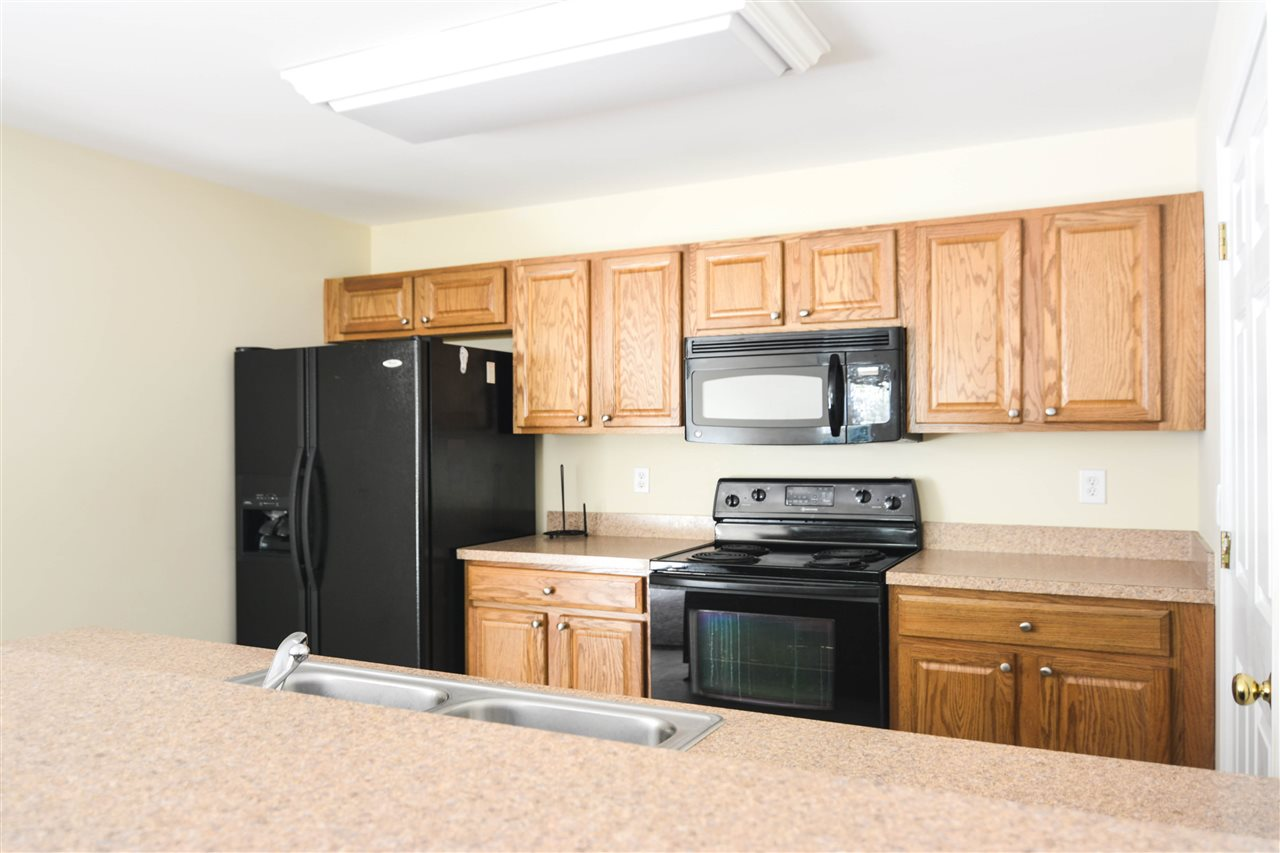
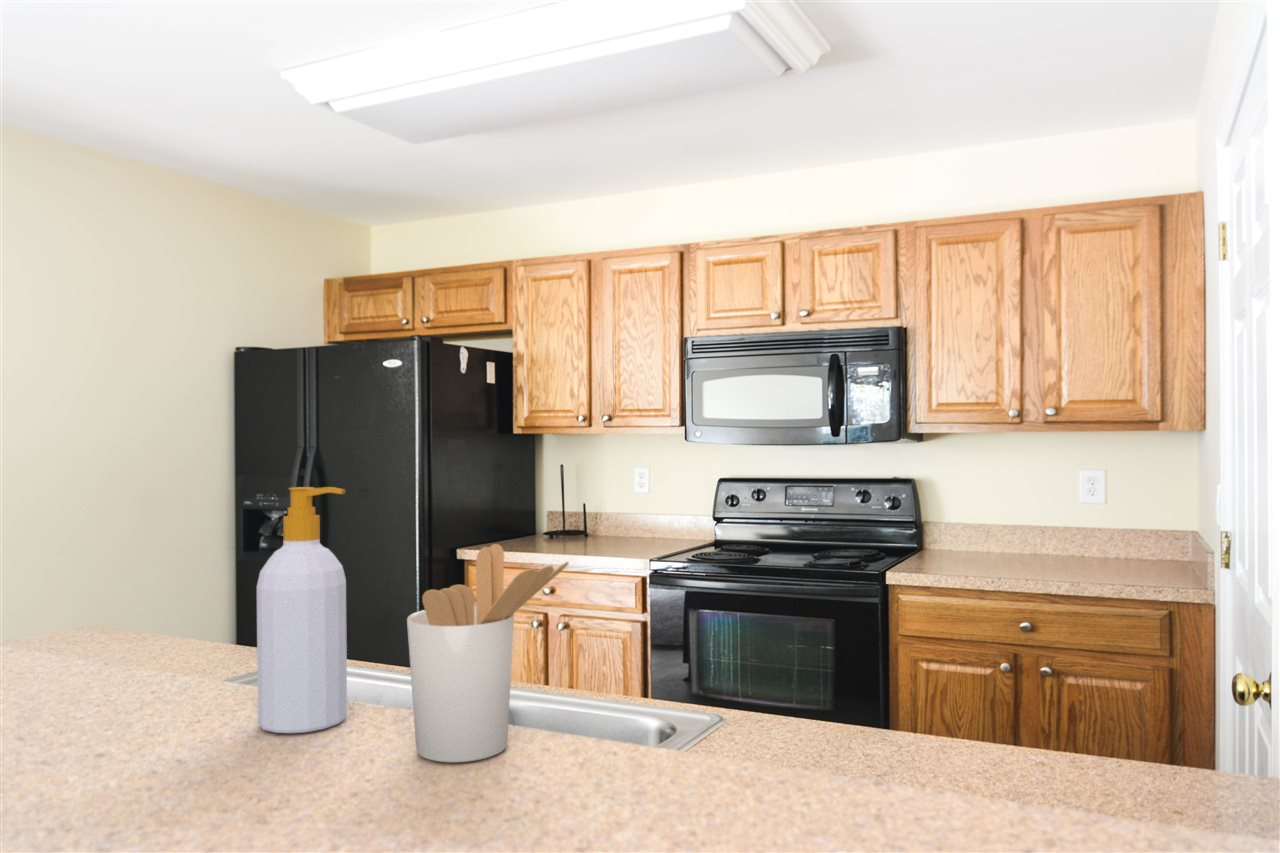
+ soap bottle [256,486,348,734]
+ utensil holder [406,543,570,763]
